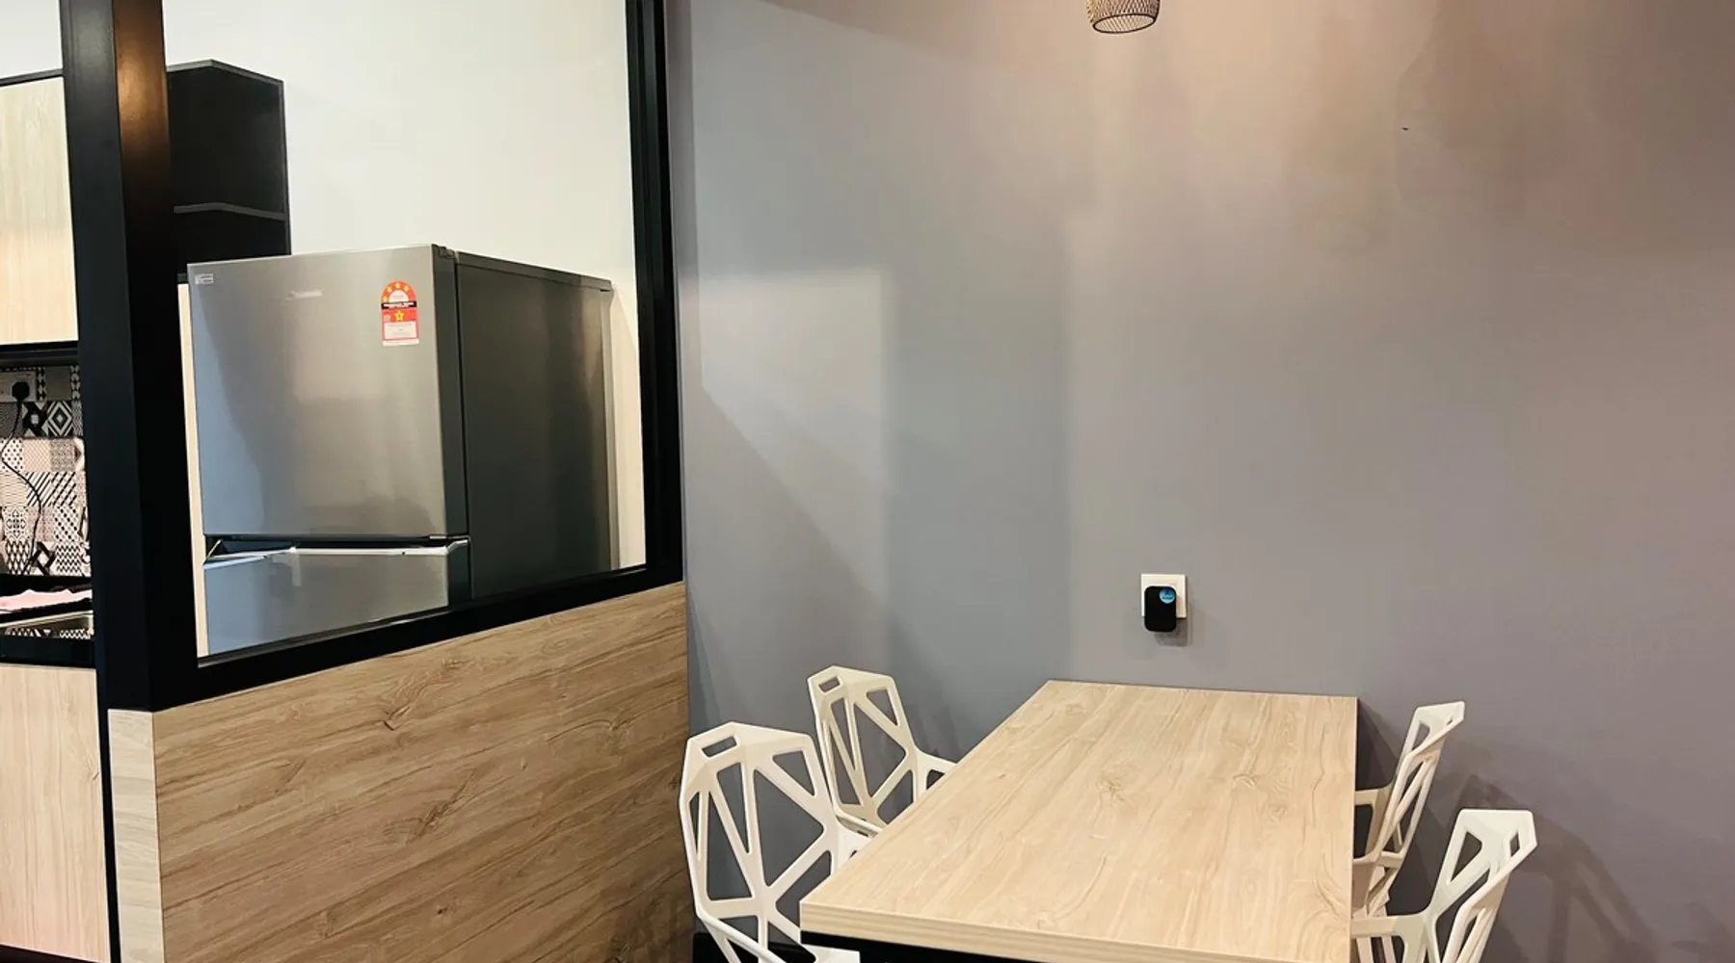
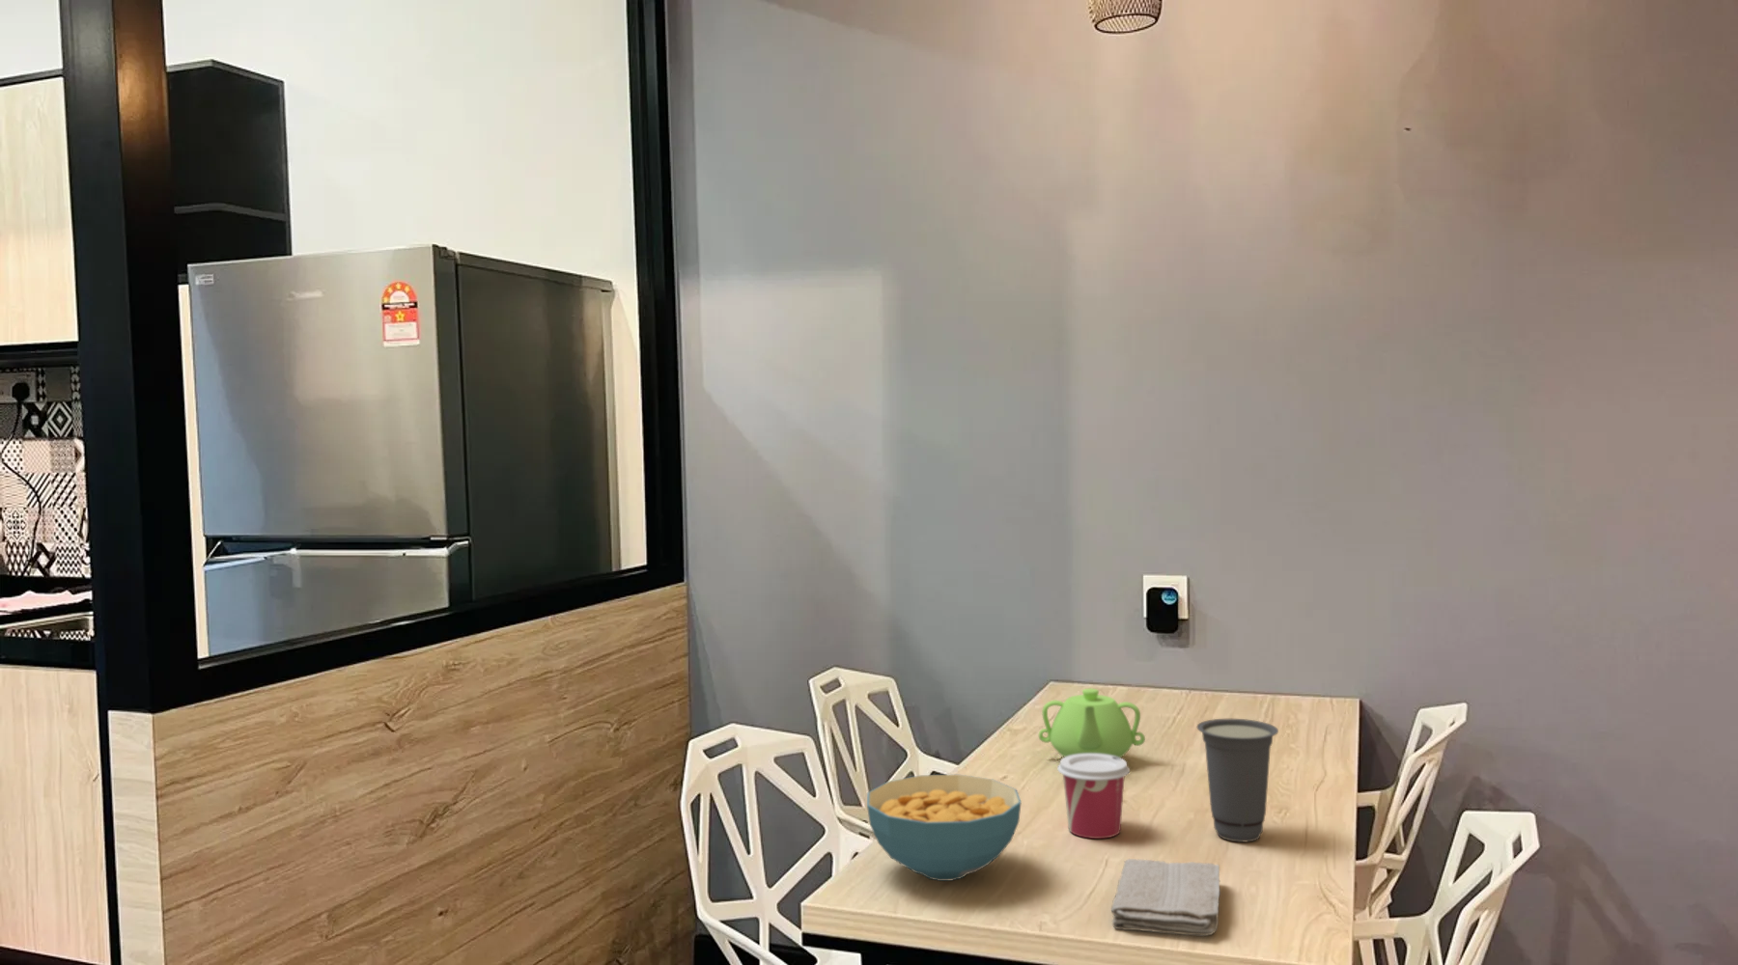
+ cereal bowl [867,774,1022,882]
+ cup [1196,718,1279,843]
+ cup [1057,753,1131,839]
+ washcloth [1110,858,1221,936]
+ teapot [1038,687,1146,758]
